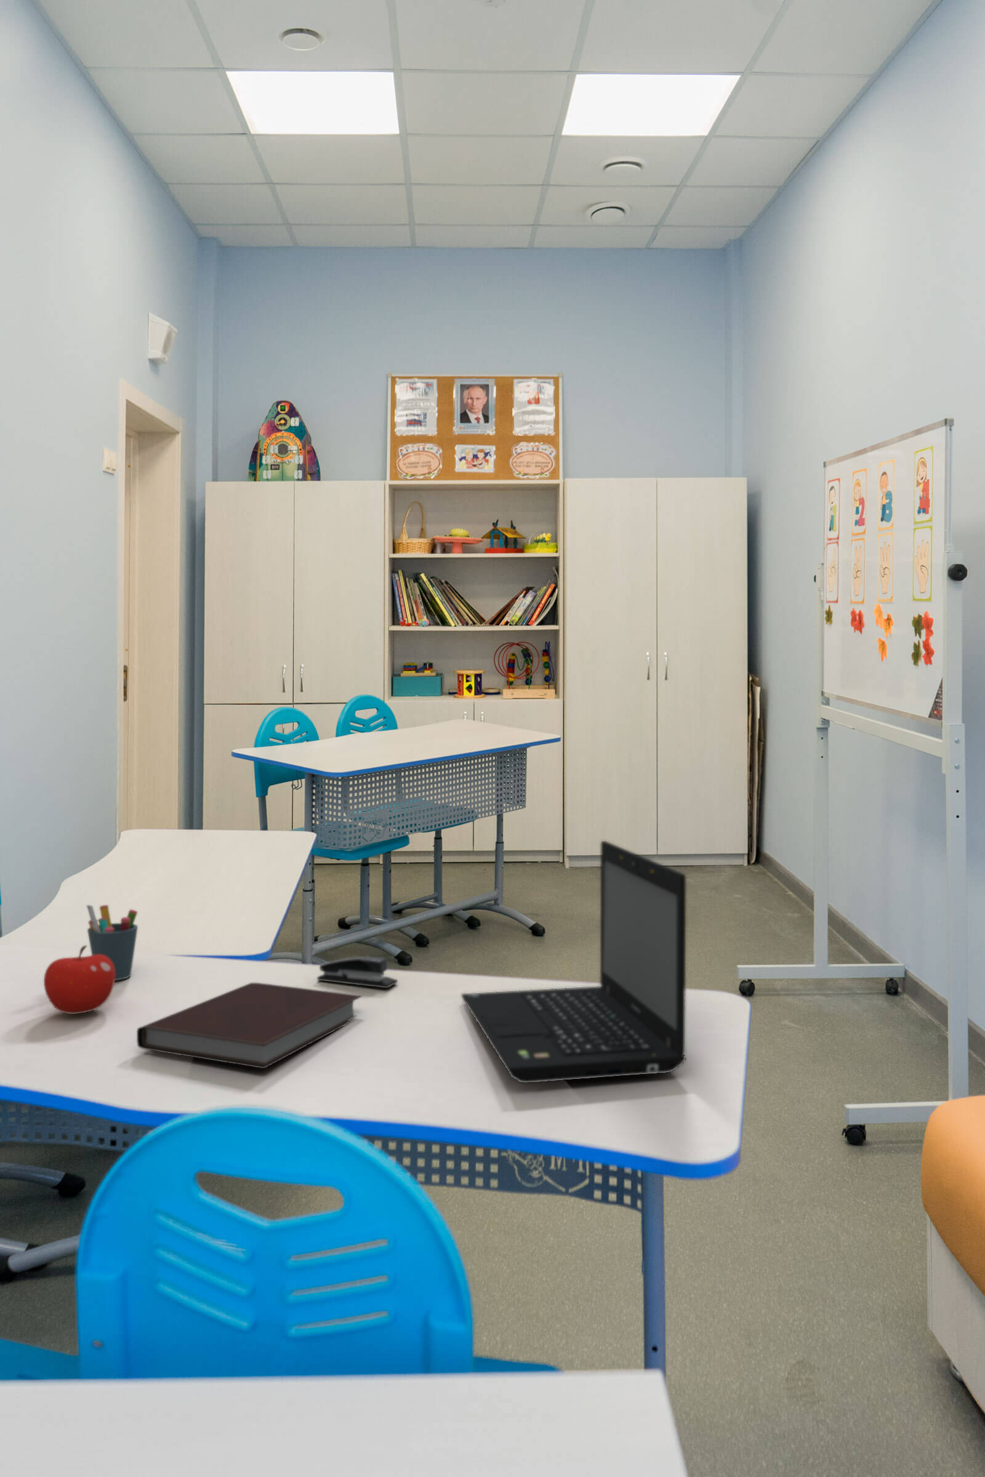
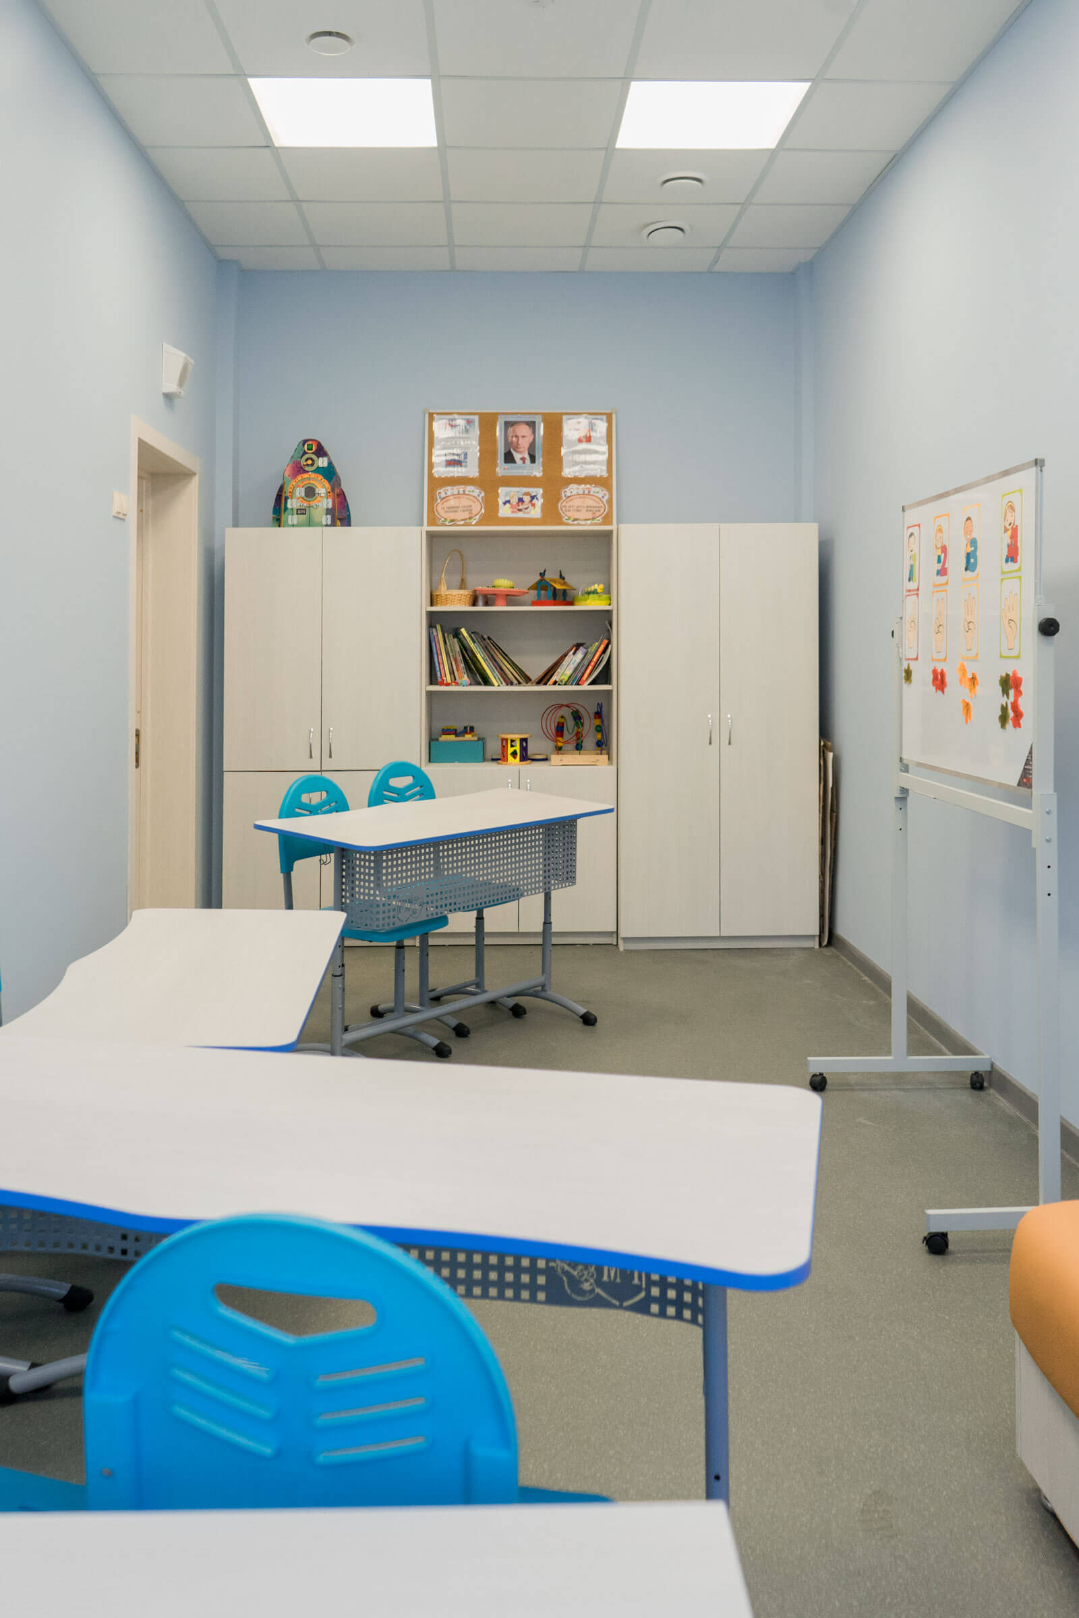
- notebook [136,982,364,1069]
- fruit [43,945,115,1014]
- pen holder [86,904,139,981]
- stapler [317,955,398,989]
- laptop [461,840,686,1084]
